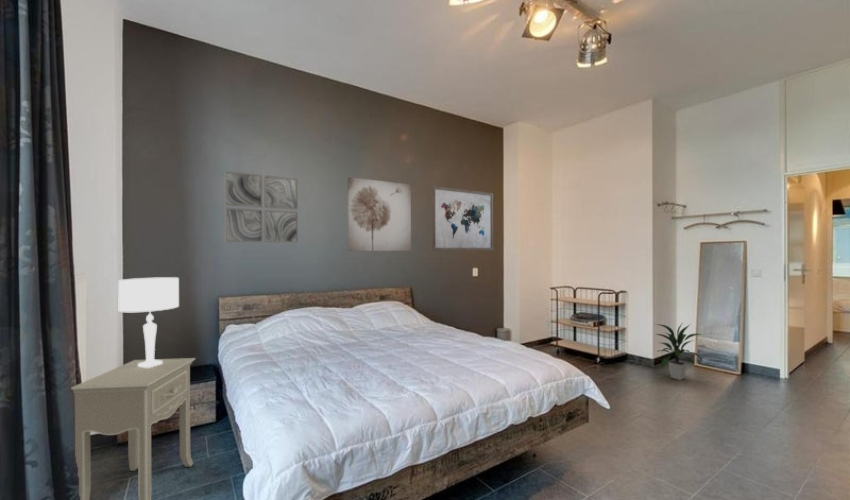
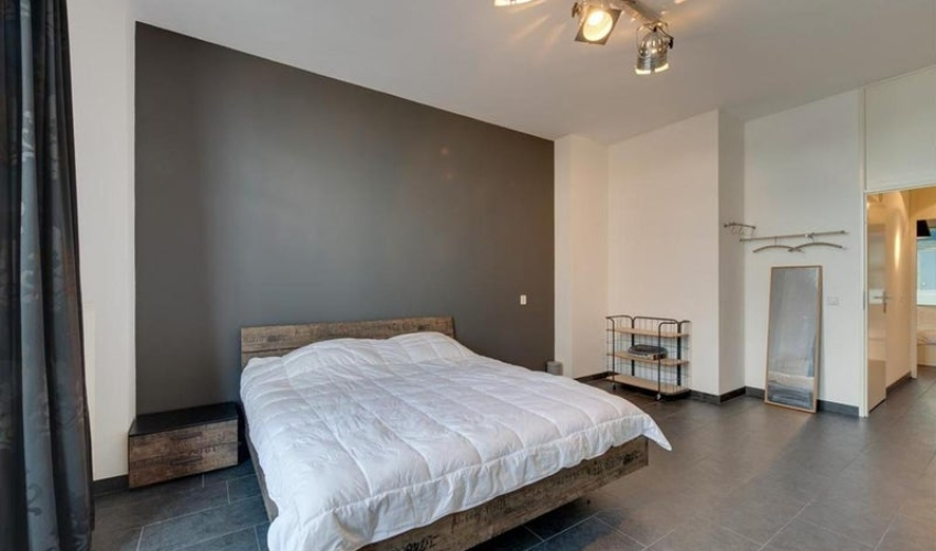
- wall art [224,170,299,244]
- indoor plant [655,323,704,381]
- wall art [347,176,412,252]
- wall art [431,185,494,251]
- table lamp [117,276,180,368]
- nightstand [70,357,197,500]
